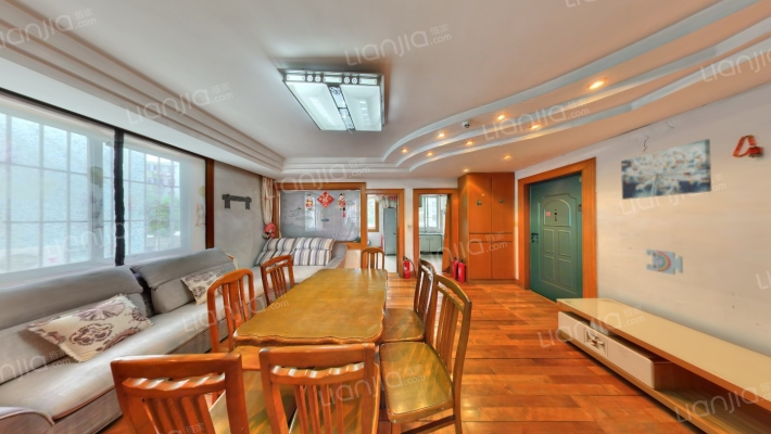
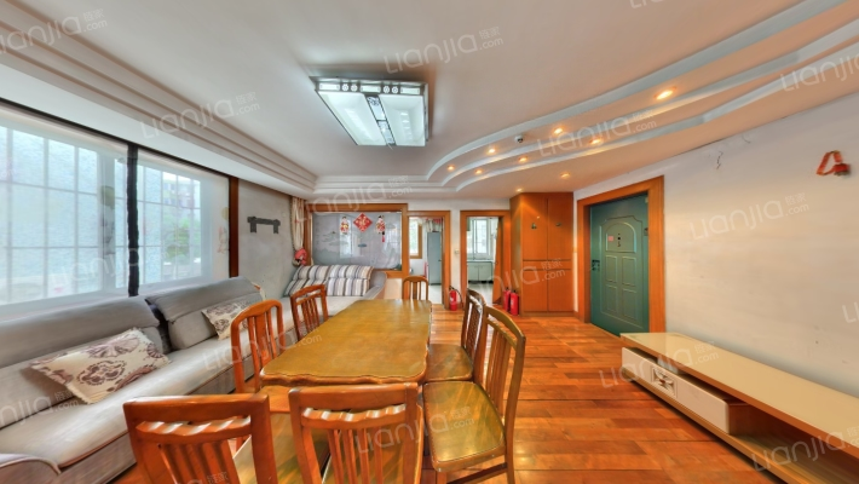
- wall art [620,138,712,201]
- decorative wall piece [645,248,684,276]
